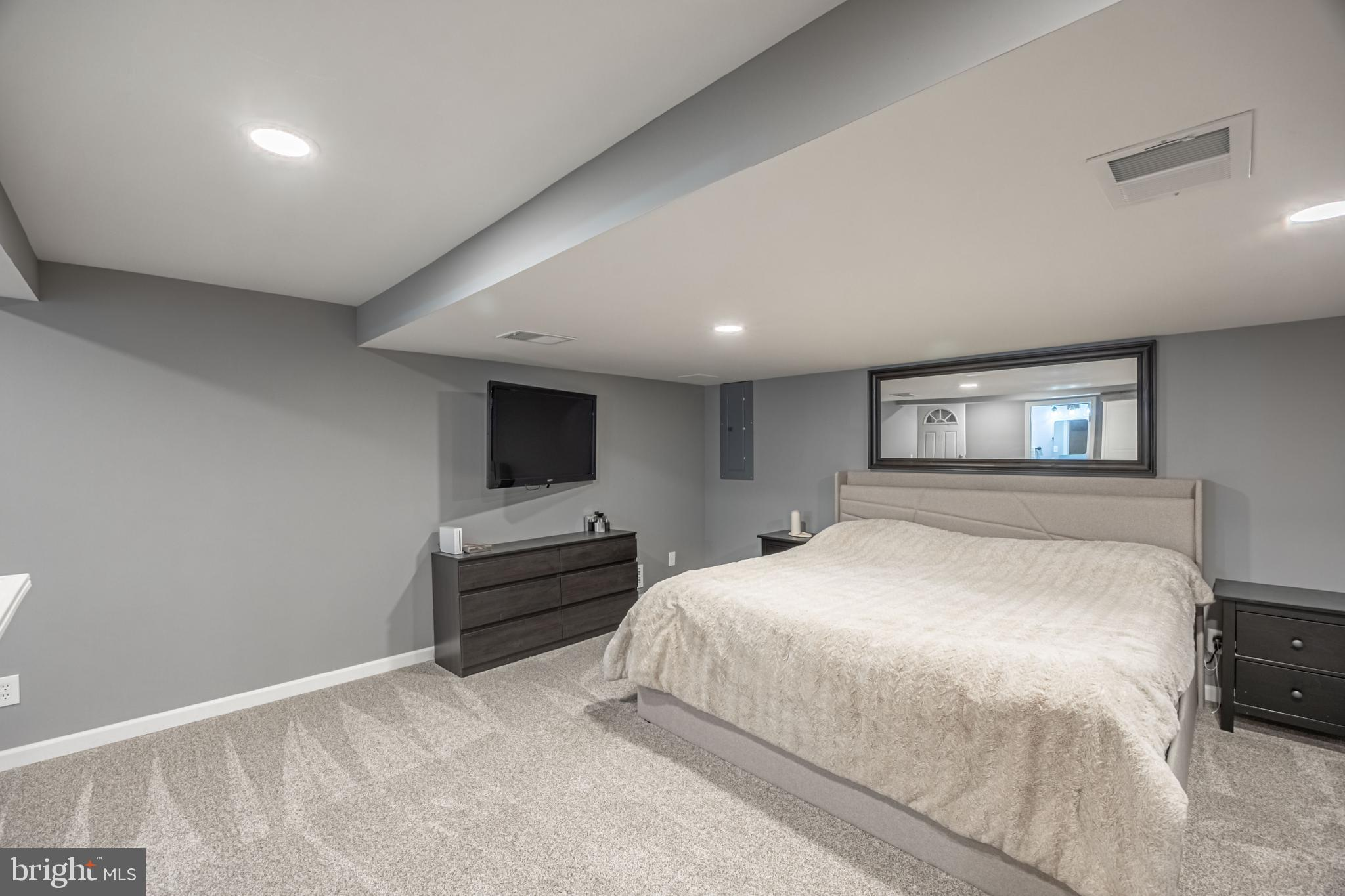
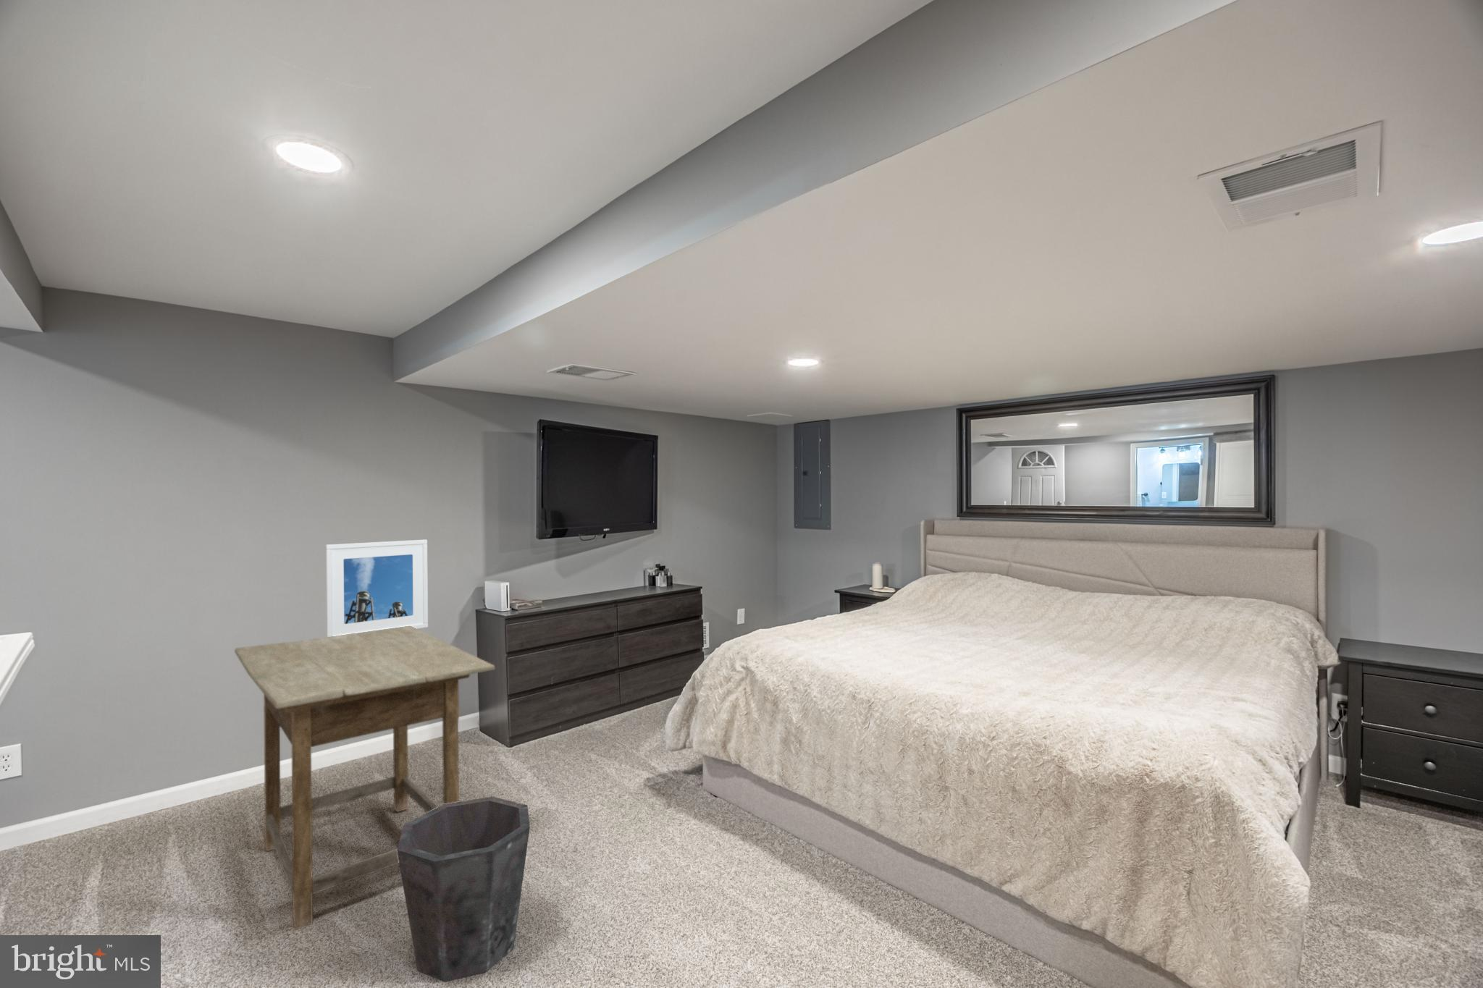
+ desk [234,626,496,930]
+ waste bin [396,796,530,982]
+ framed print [325,538,429,637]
